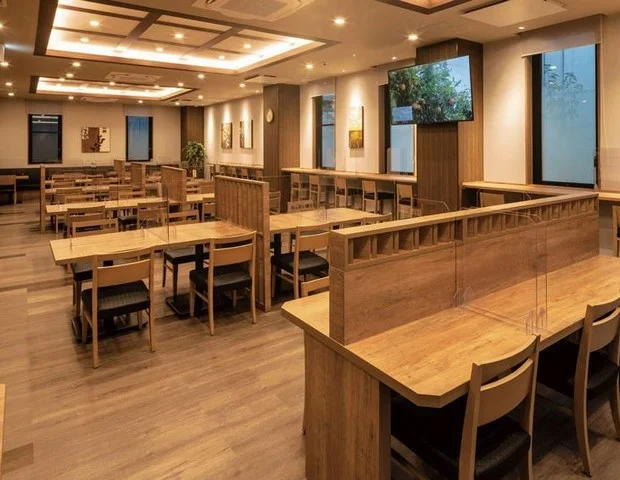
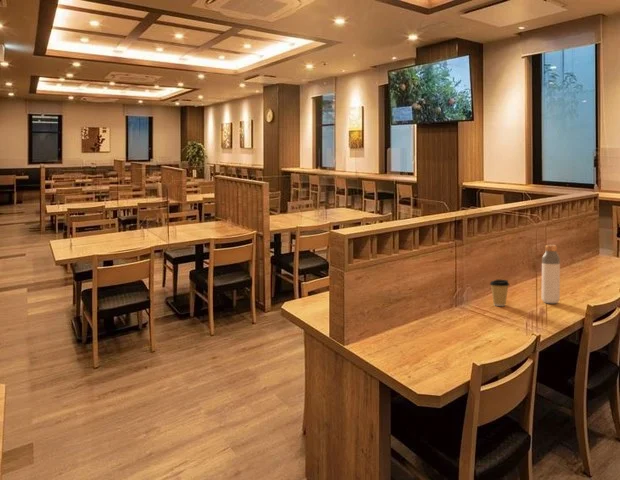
+ coffee cup [489,279,510,307]
+ bottle [541,244,561,304]
